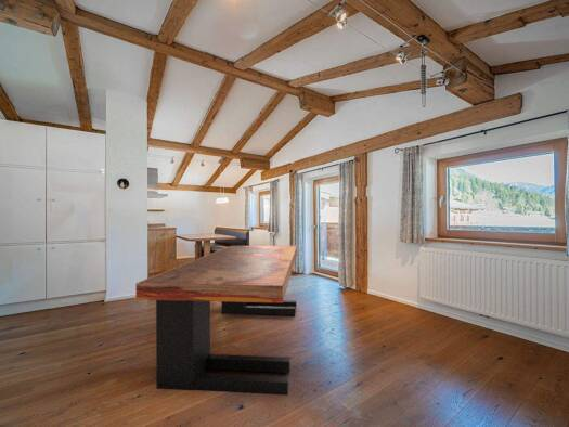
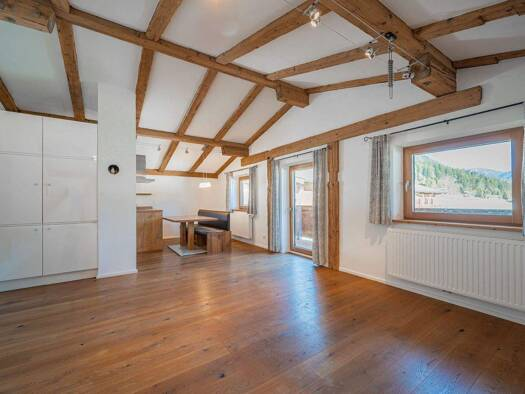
- dining table [134,245,298,397]
